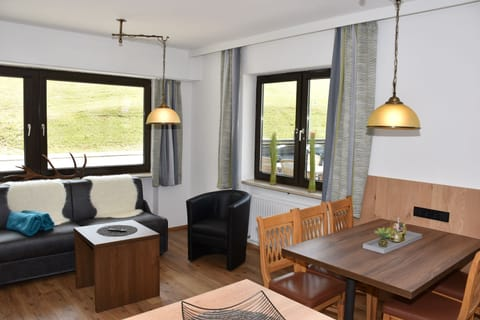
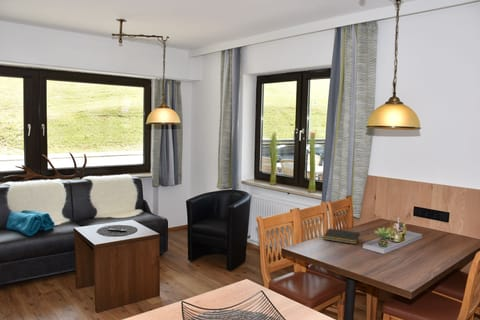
+ notepad [322,227,361,245]
